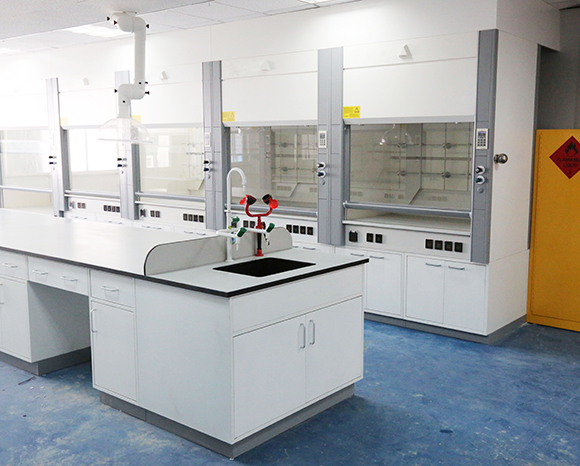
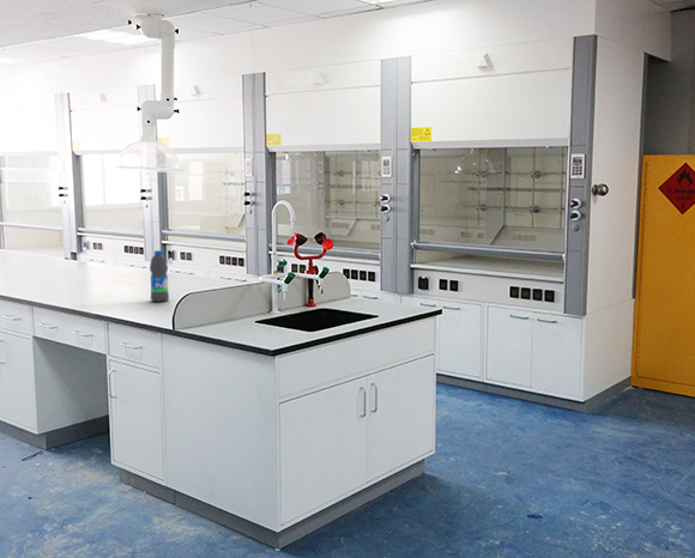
+ water bottle [149,249,170,303]
